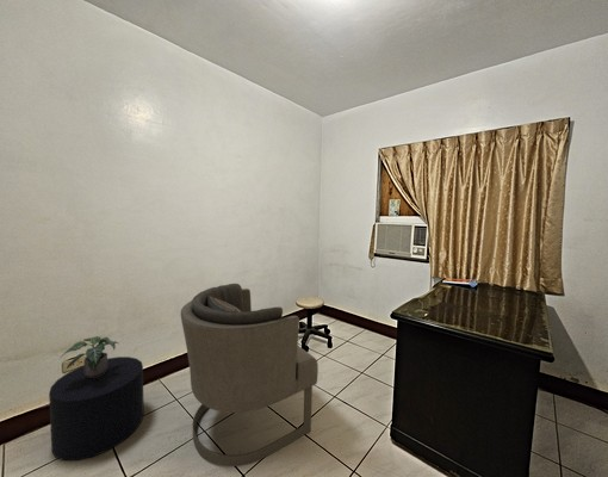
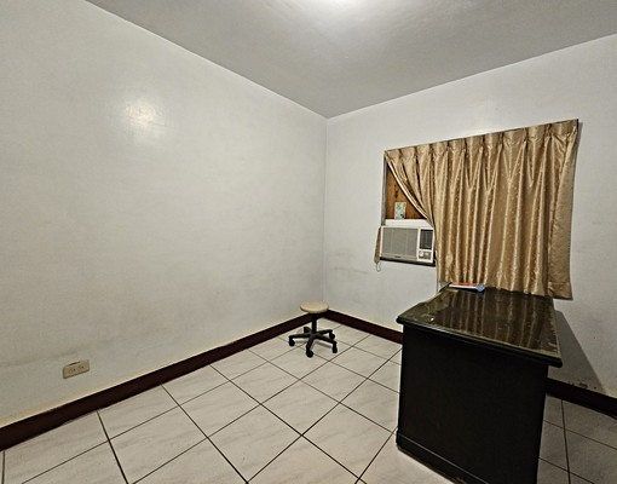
- stool [48,355,145,461]
- armchair [180,283,319,467]
- potted plant [58,335,119,377]
